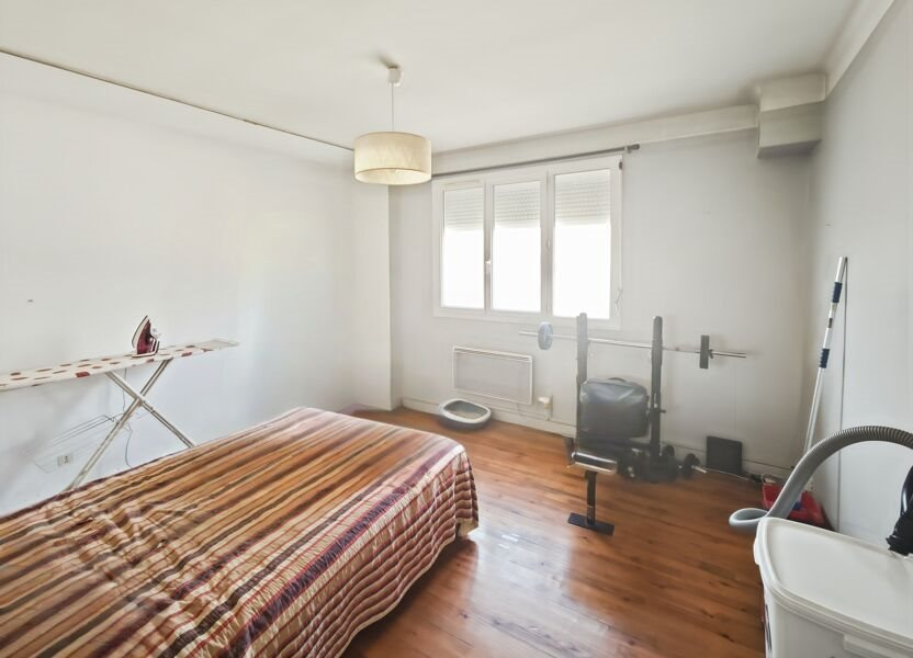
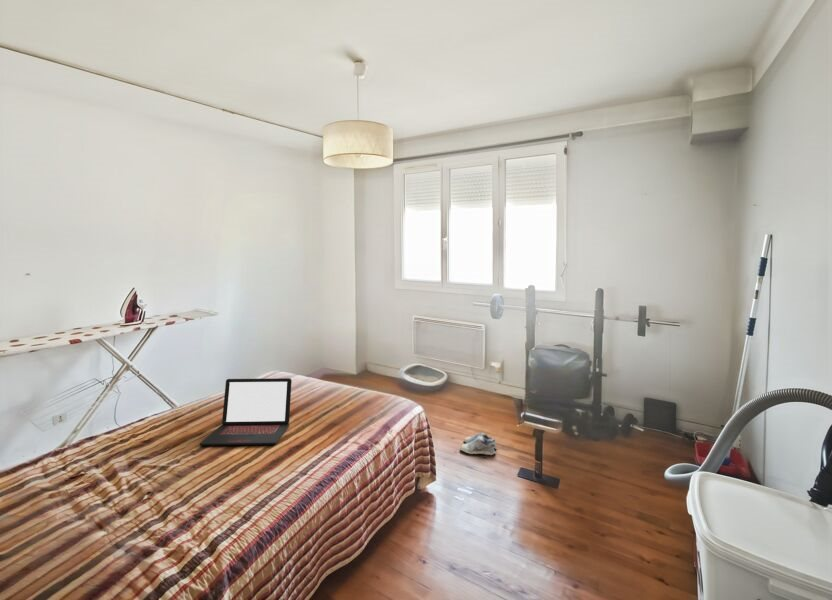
+ laptop [199,377,293,446]
+ shoe [459,432,498,456]
